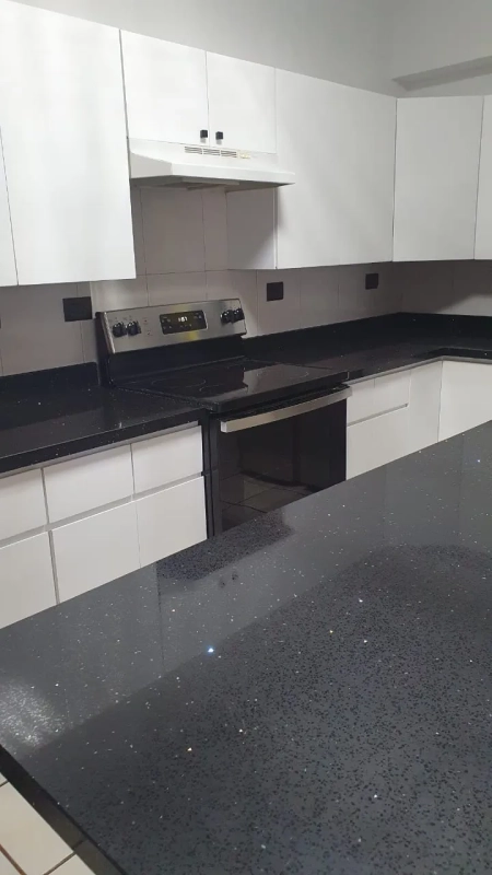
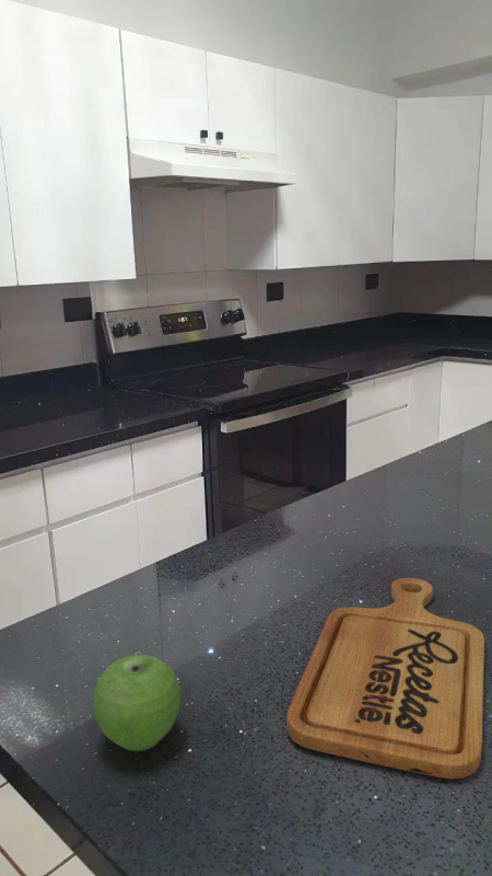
+ fruit [92,654,181,752]
+ cutting board [285,577,485,780]
